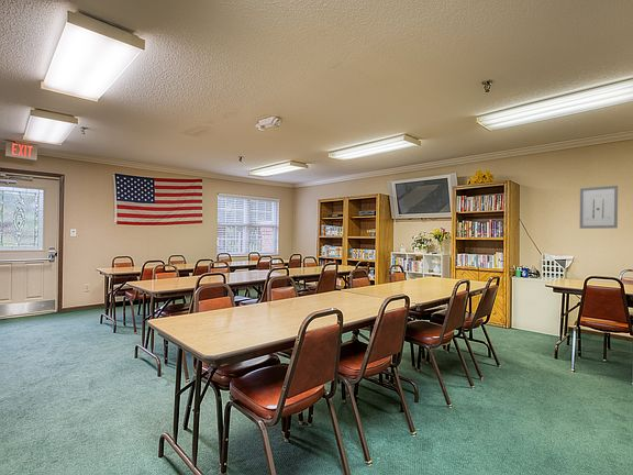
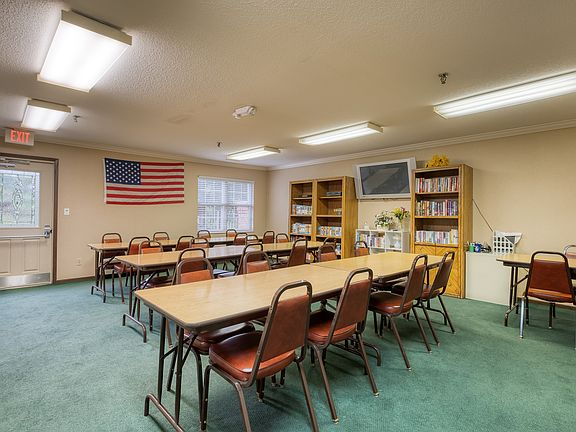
- wall art [579,185,619,230]
